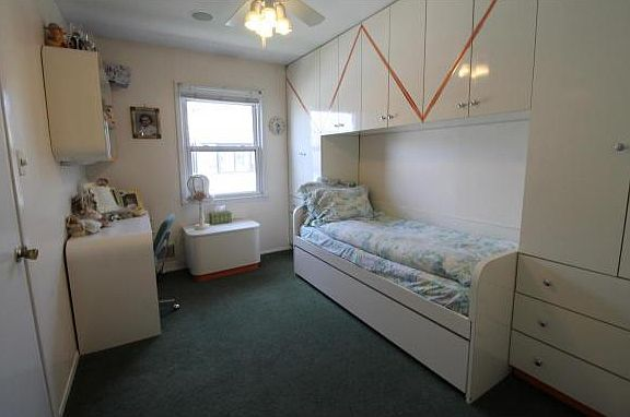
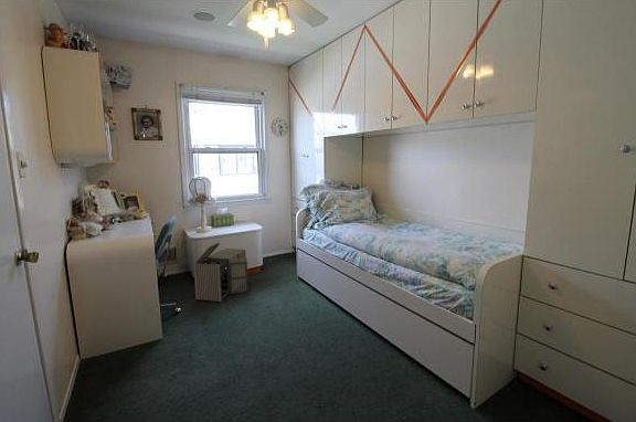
+ storage bin [193,241,250,303]
